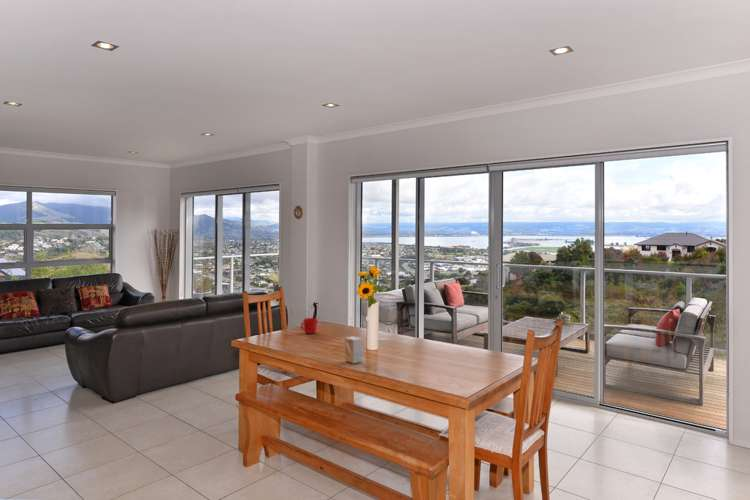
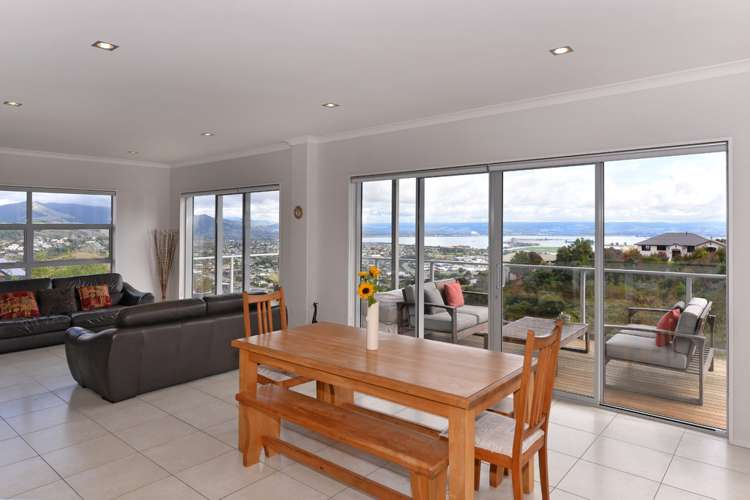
- small box [344,336,363,364]
- mug [300,317,318,335]
